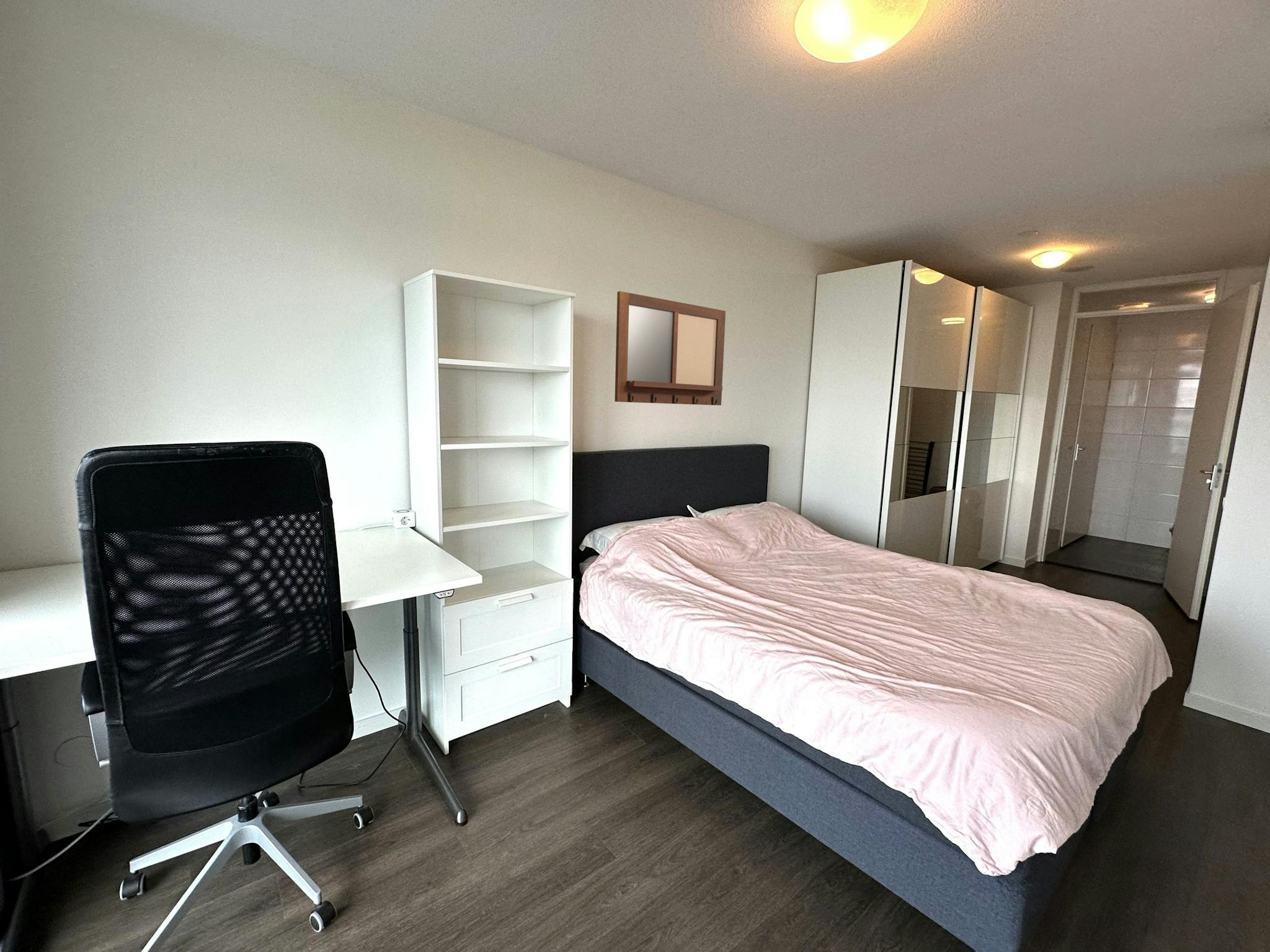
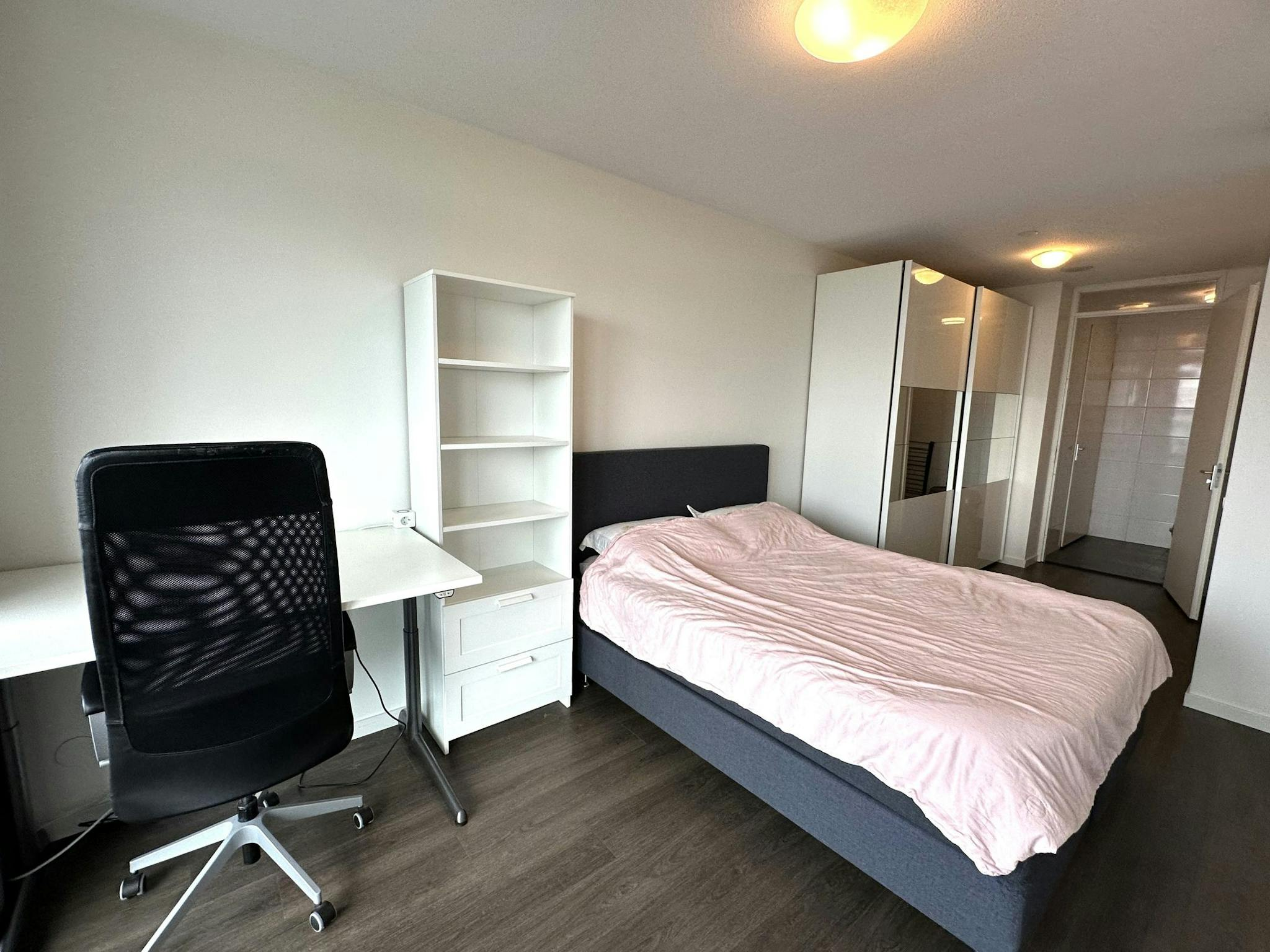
- writing board [614,291,726,406]
